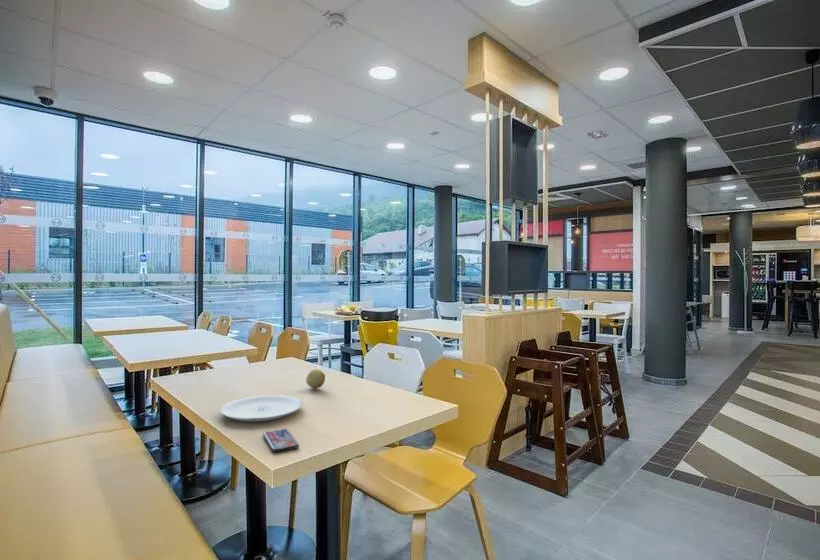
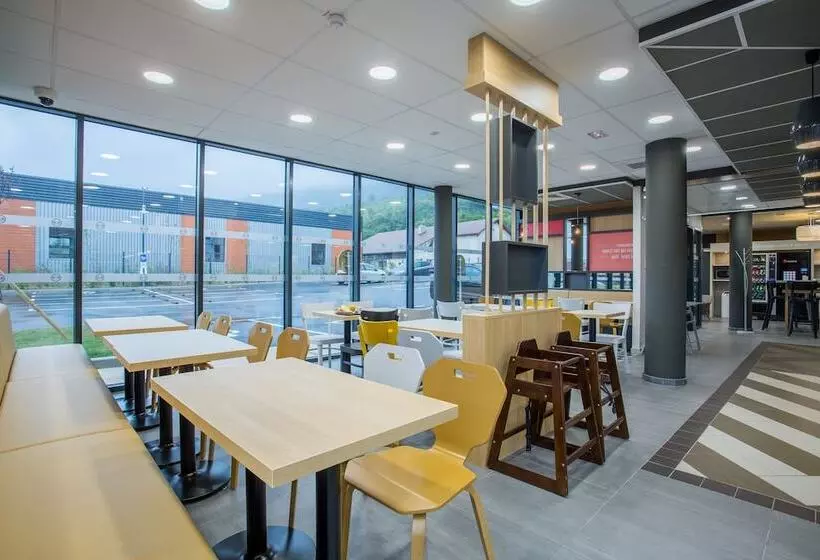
- smartphone [262,428,300,453]
- fruit [305,368,326,389]
- plate [219,394,303,423]
